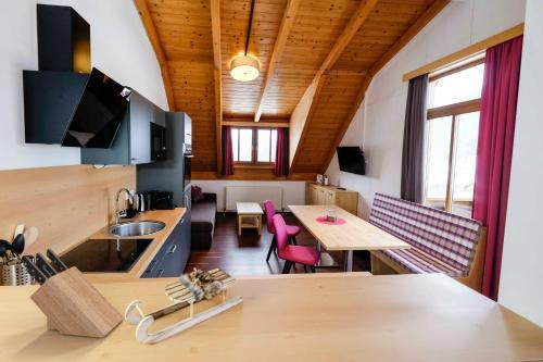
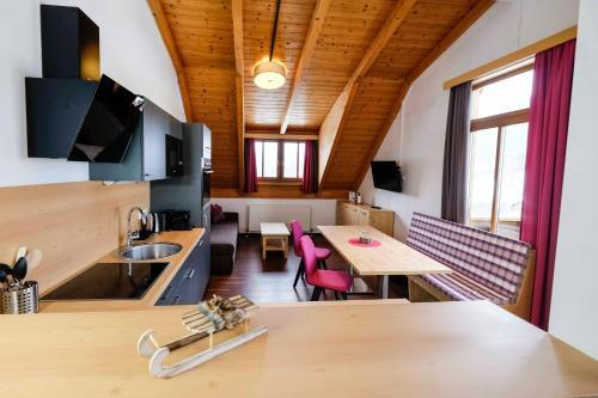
- knife block [23,248,125,339]
